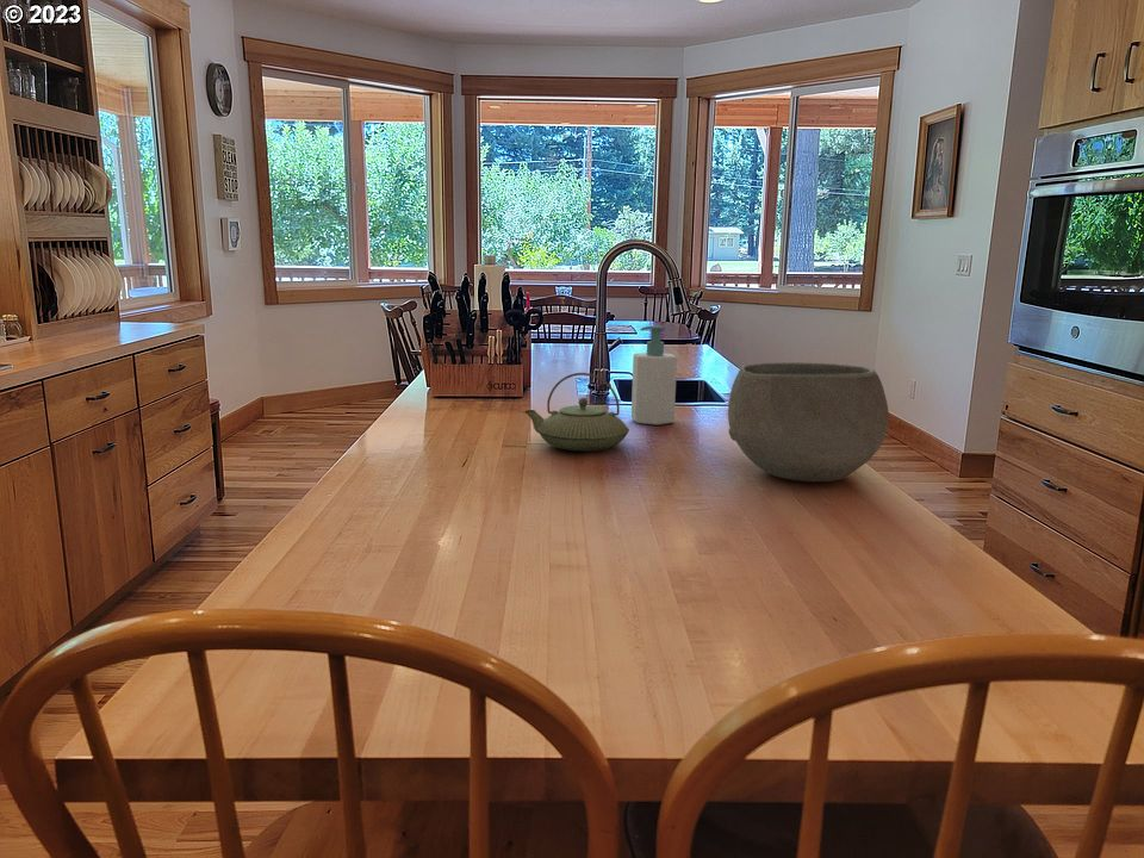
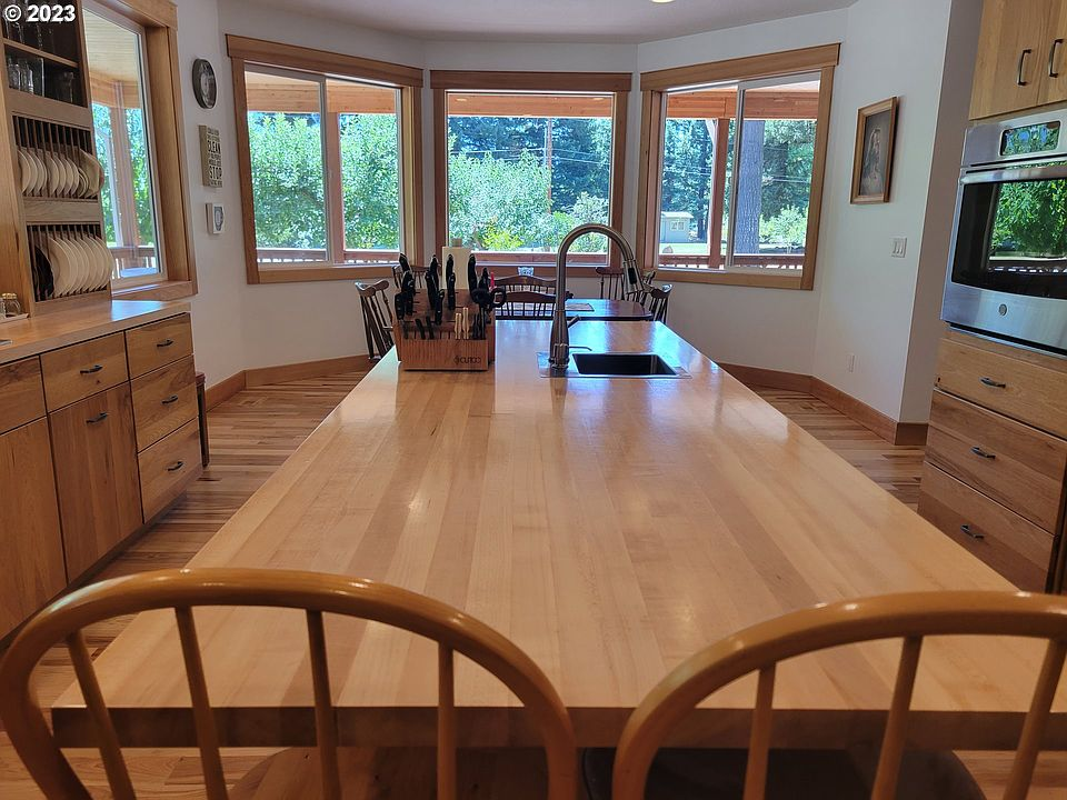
- bowl [727,361,890,483]
- teapot [524,372,630,453]
- soap bottle [630,324,678,427]
